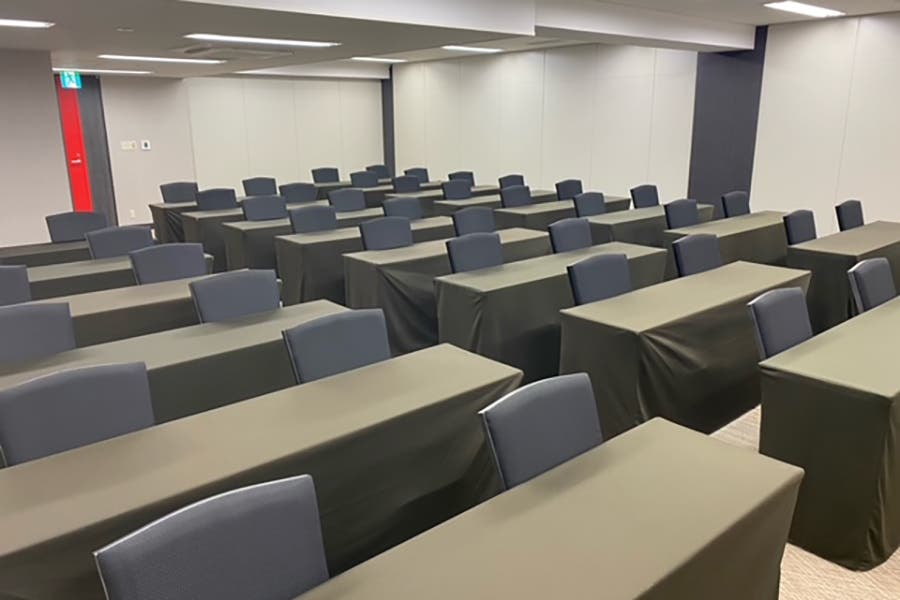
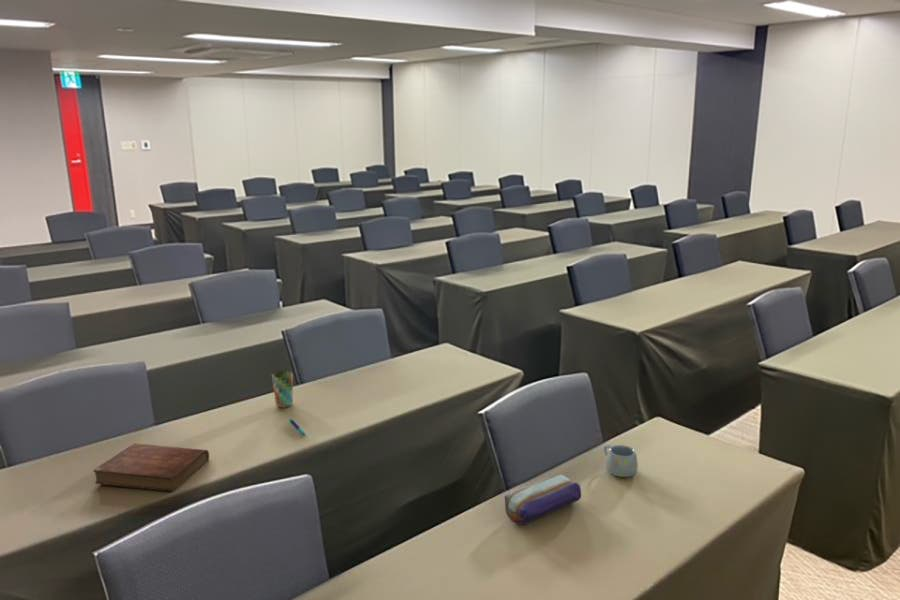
+ bible [93,442,210,493]
+ pencil case [504,473,582,526]
+ mug [603,444,639,478]
+ pen [288,417,307,437]
+ cup [271,370,294,409]
